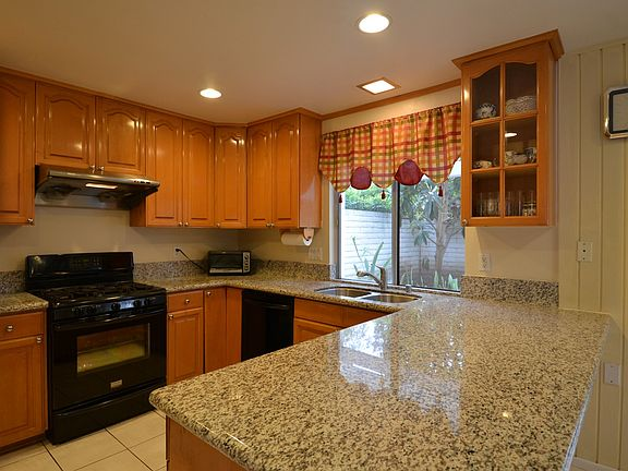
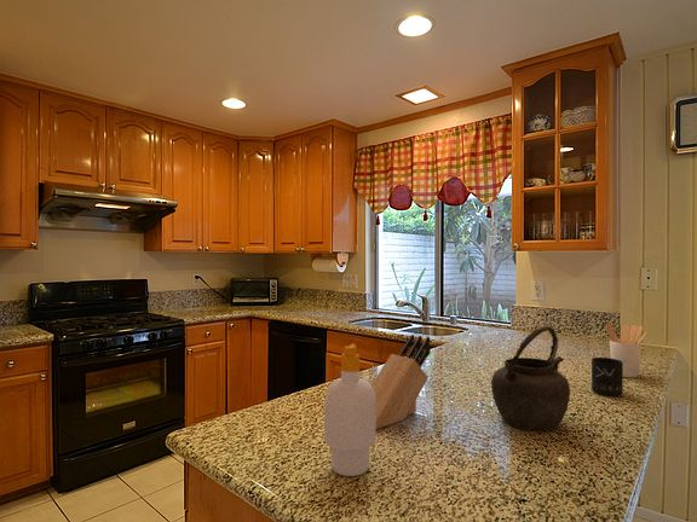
+ knife block [370,334,432,430]
+ kettle [490,325,571,431]
+ soap bottle [323,343,378,477]
+ mug [591,356,624,398]
+ utensil holder [605,323,650,378]
